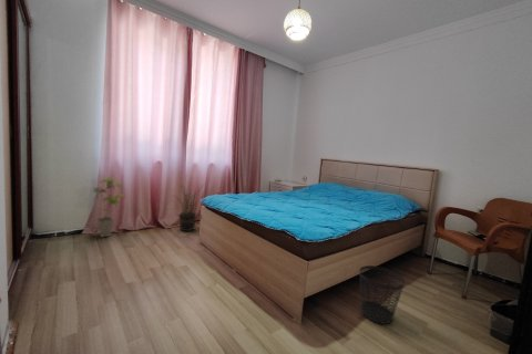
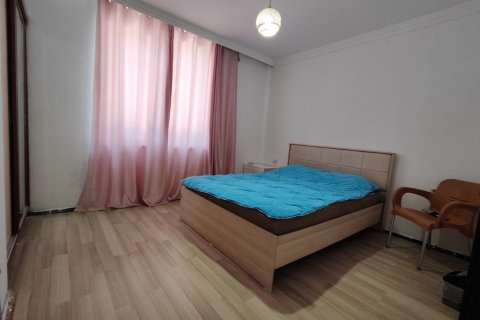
- potted plant [174,184,205,232]
- wastebasket [358,264,406,325]
- house plant [91,177,126,238]
